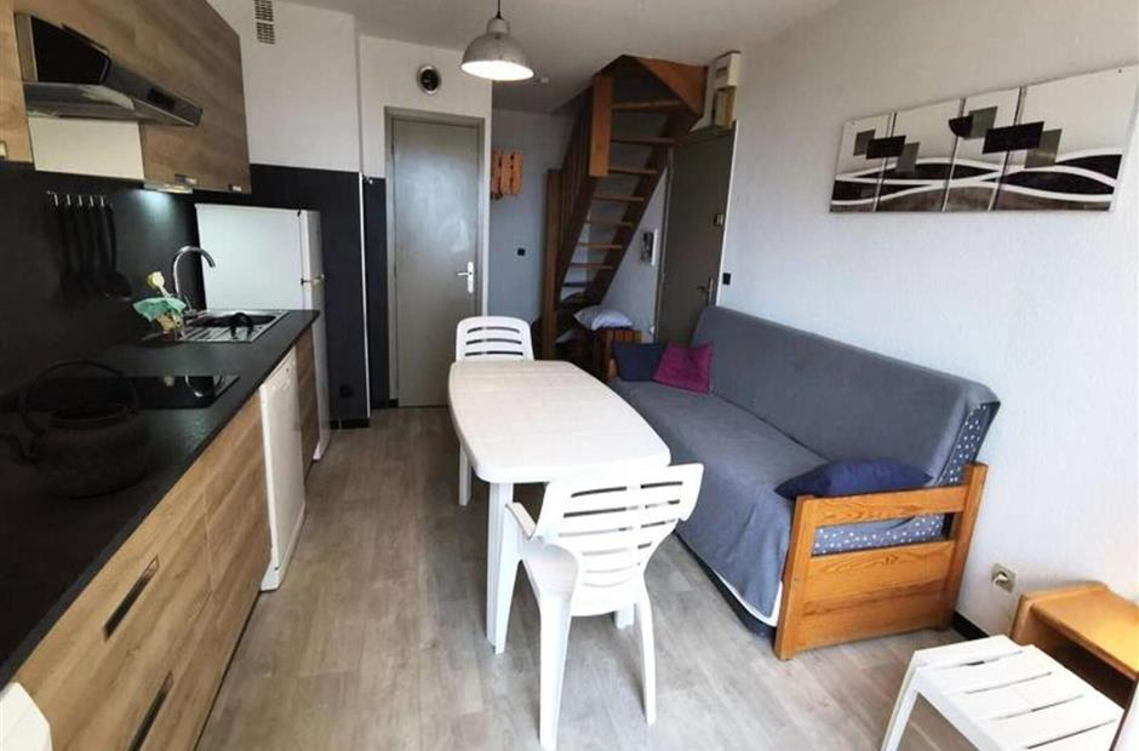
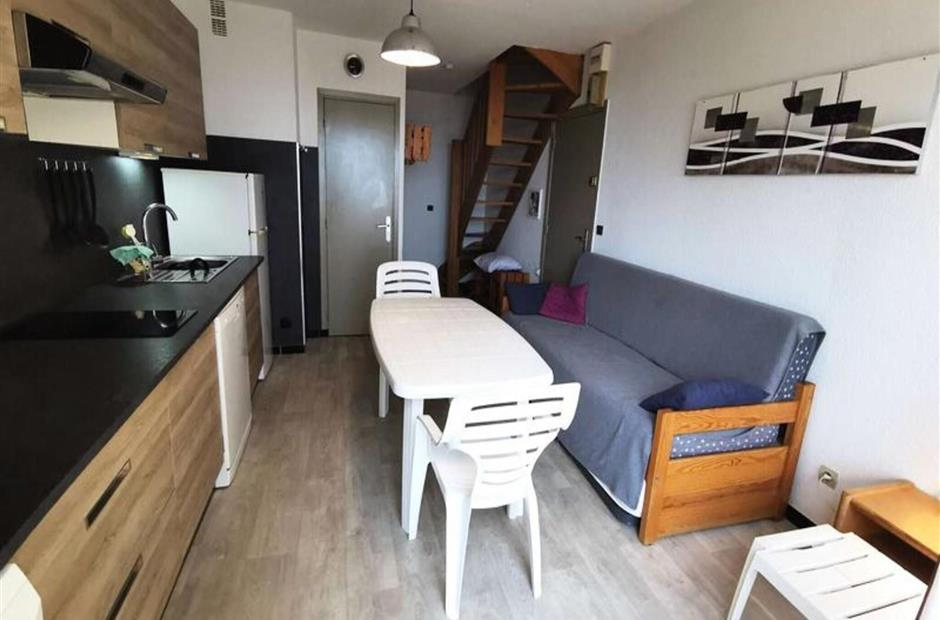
- kettle [0,357,153,499]
